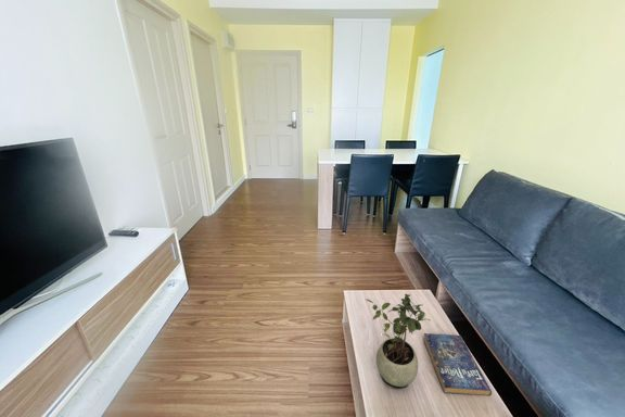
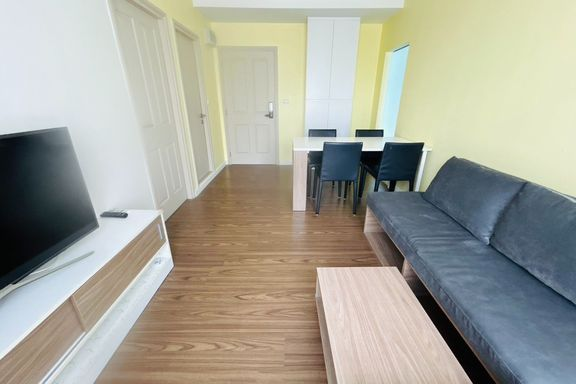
- potted plant [366,293,432,390]
- book [422,332,493,396]
